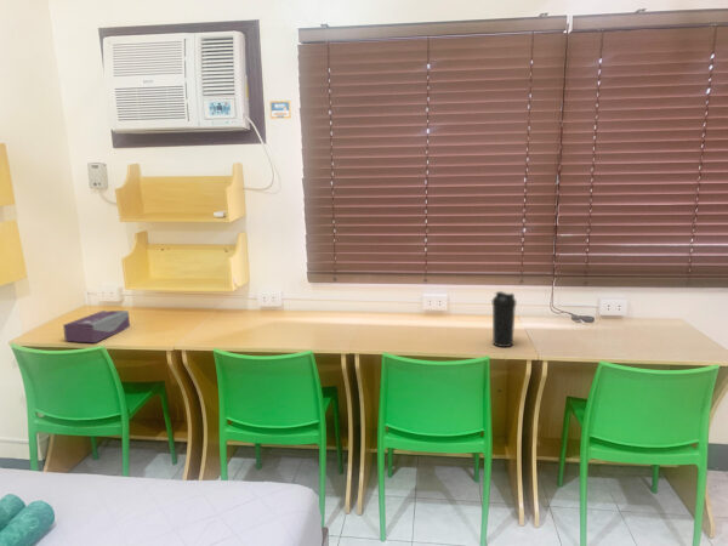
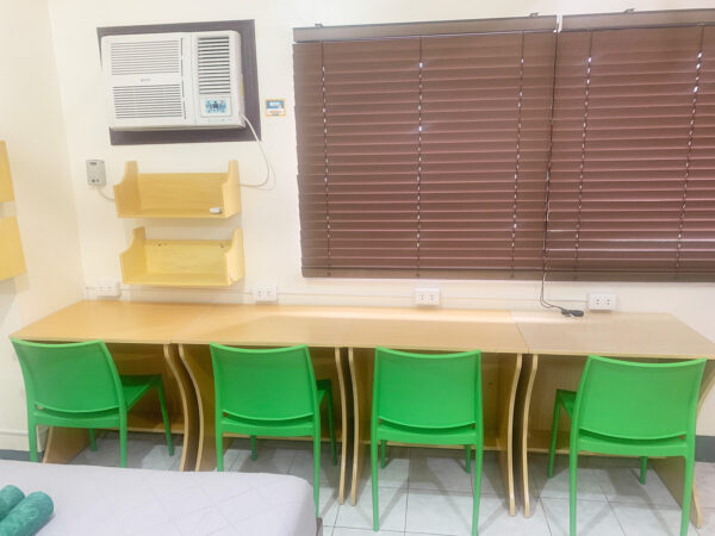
- tissue box [62,309,131,343]
- water bottle [490,290,517,348]
